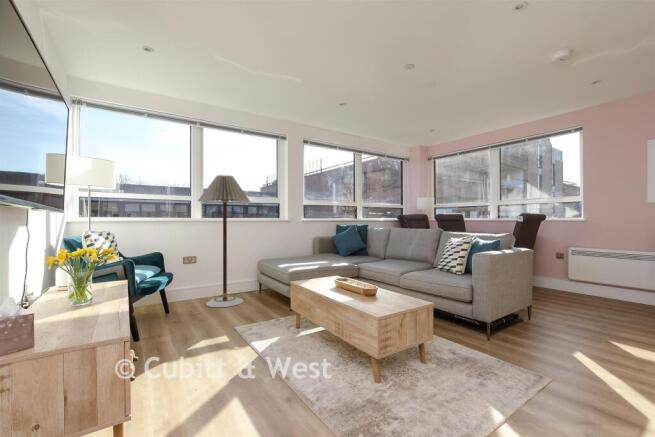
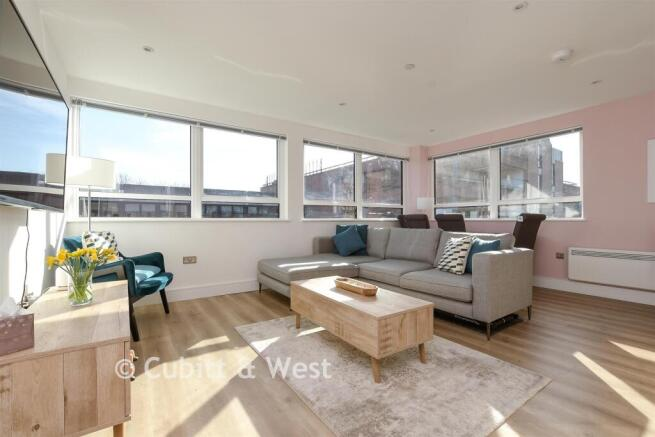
- floor lamp [197,174,251,308]
